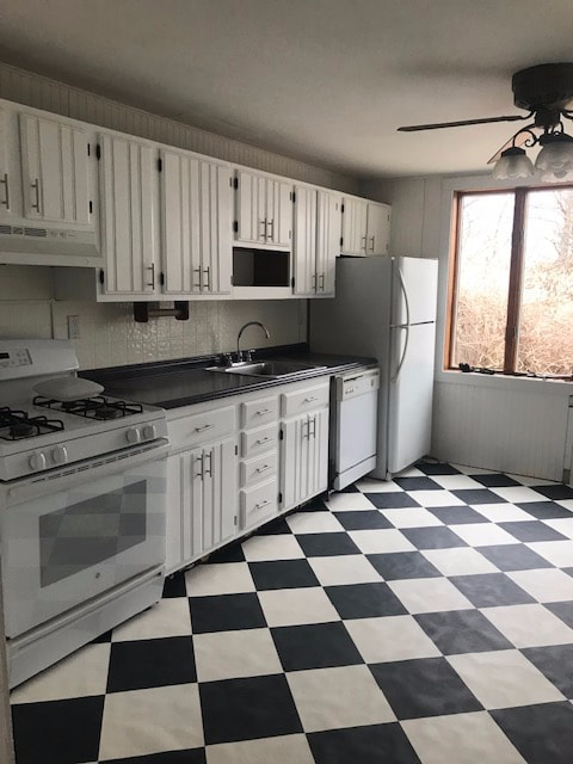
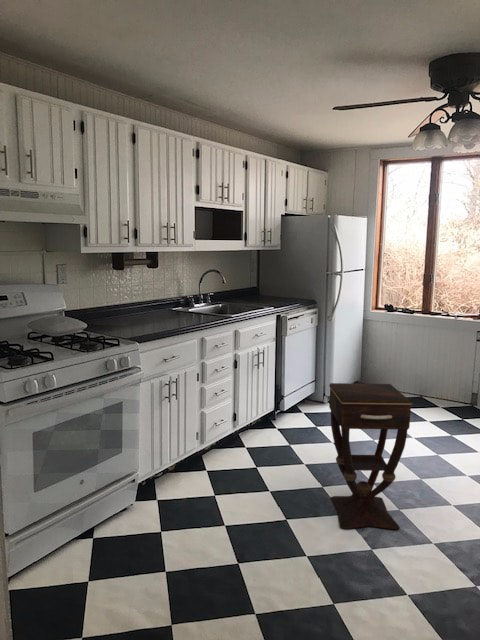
+ side table [328,382,413,530]
